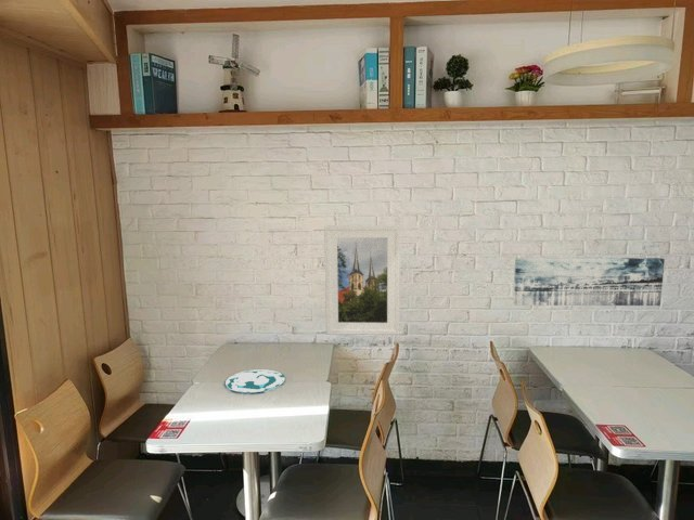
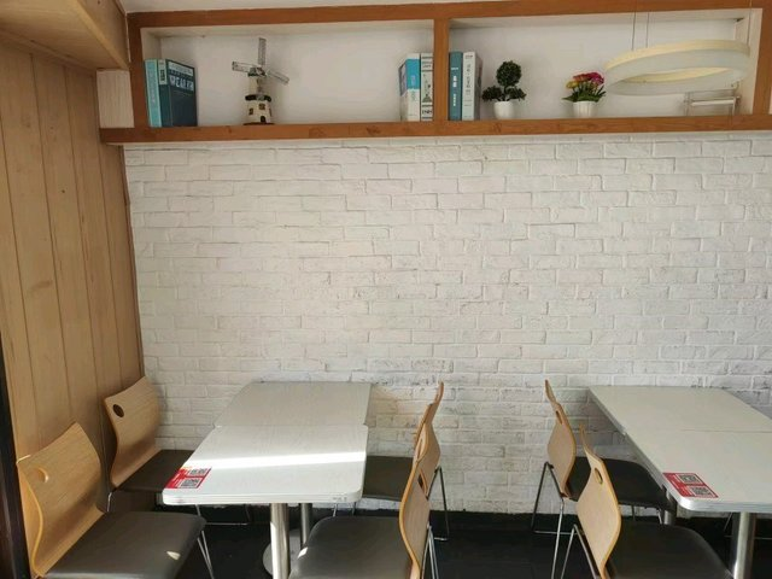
- wall art [512,257,666,307]
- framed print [323,224,401,336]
- plate [223,368,286,394]
